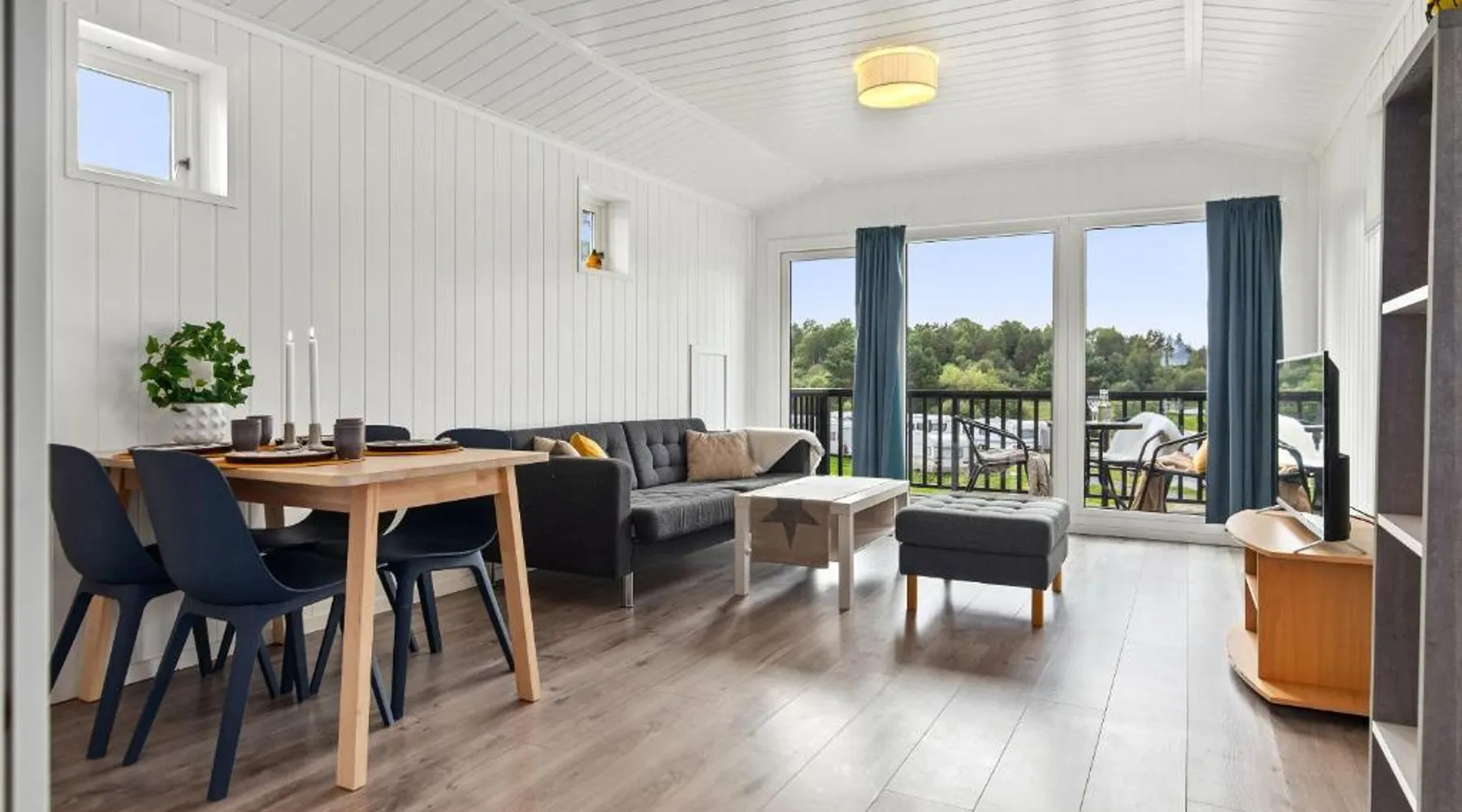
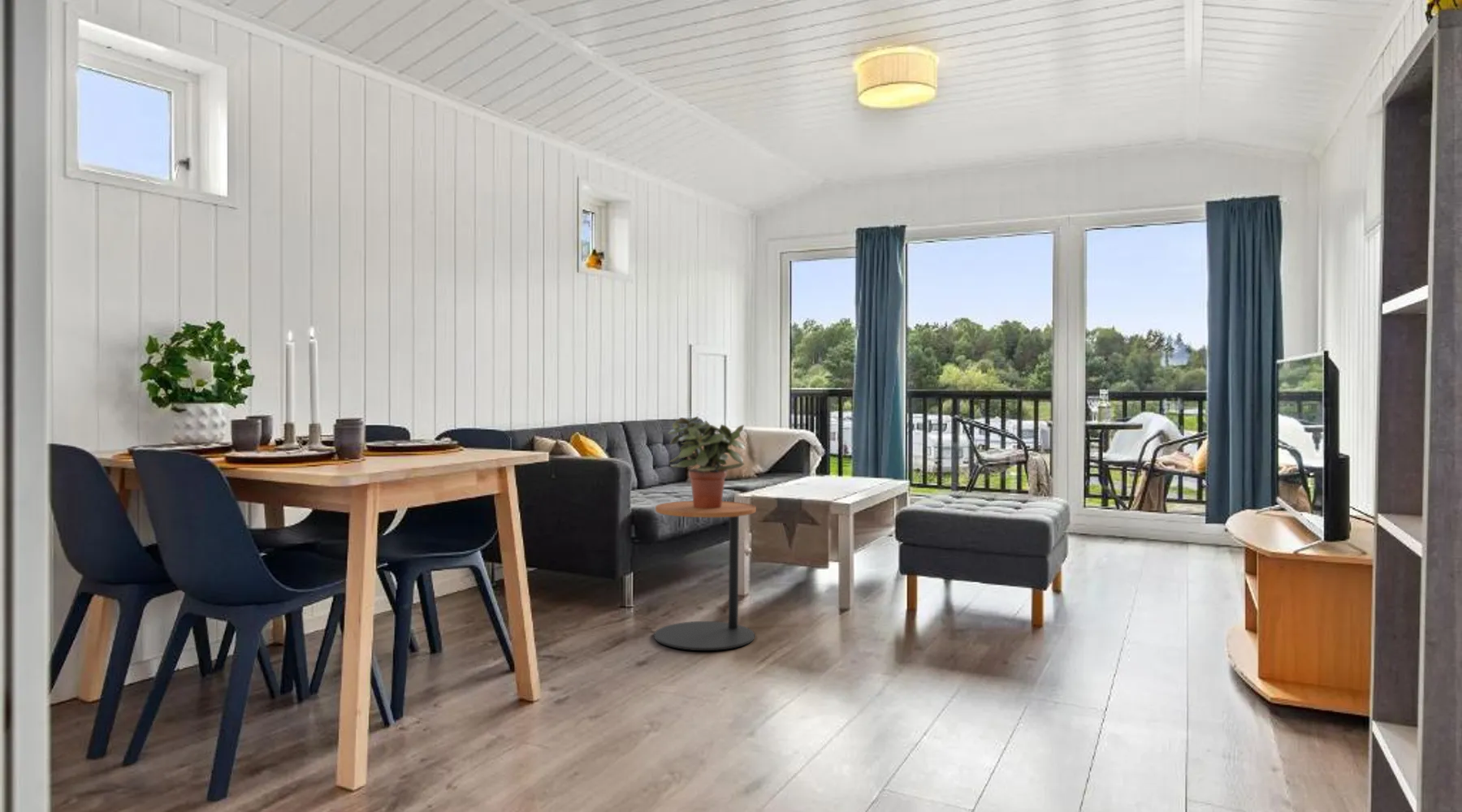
+ side table [654,500,757,651]
+ potted plant [667,415,746,508]
